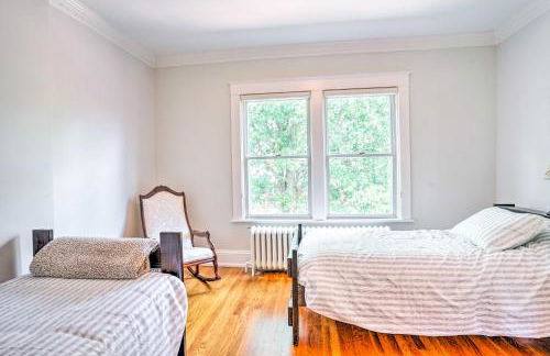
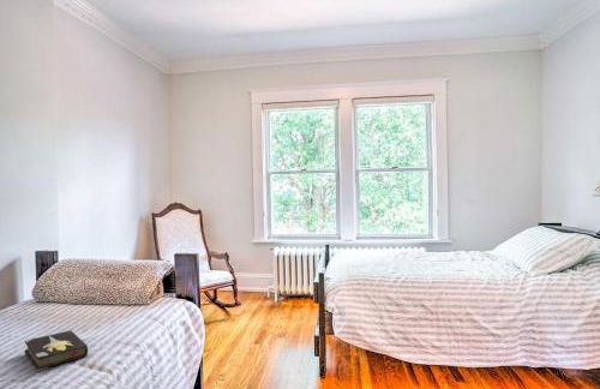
+ hardback book [23,329,89,372]
